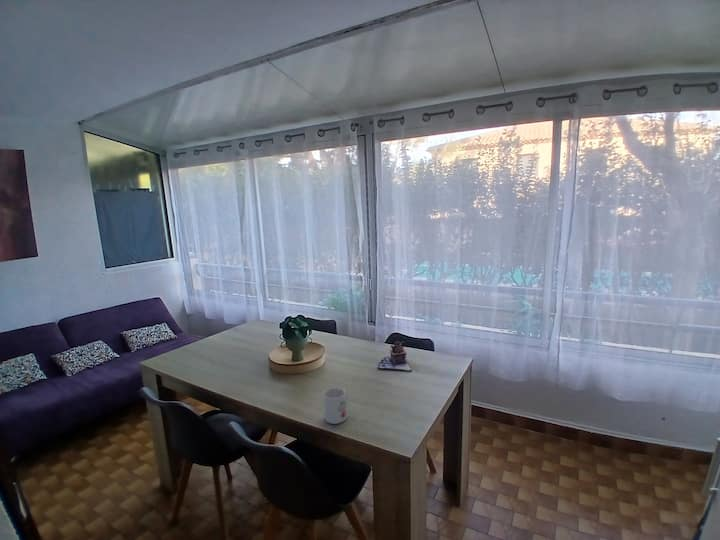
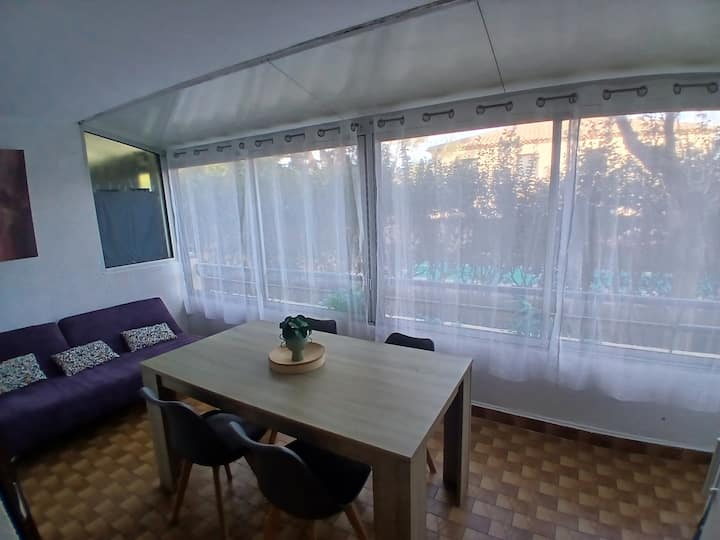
- teapot [376,340,413,371]
- mug [322,387,349,425]
